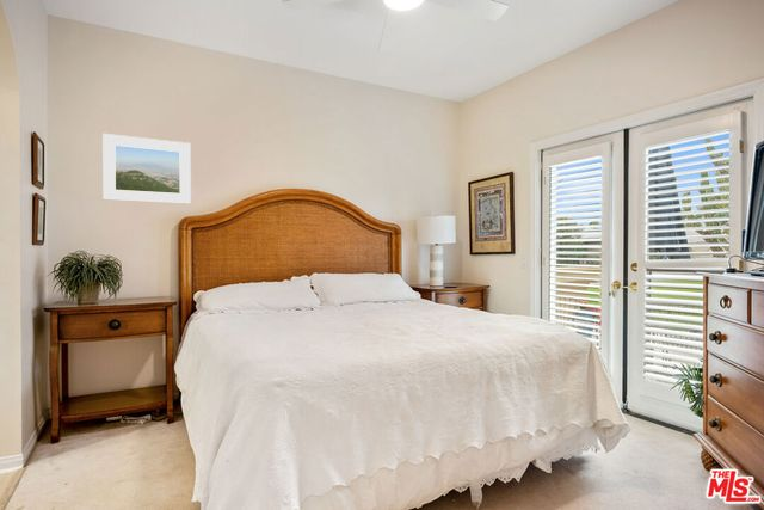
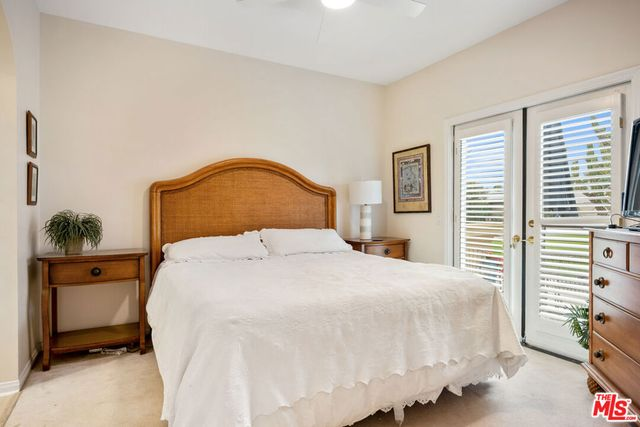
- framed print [101,133,192,205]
